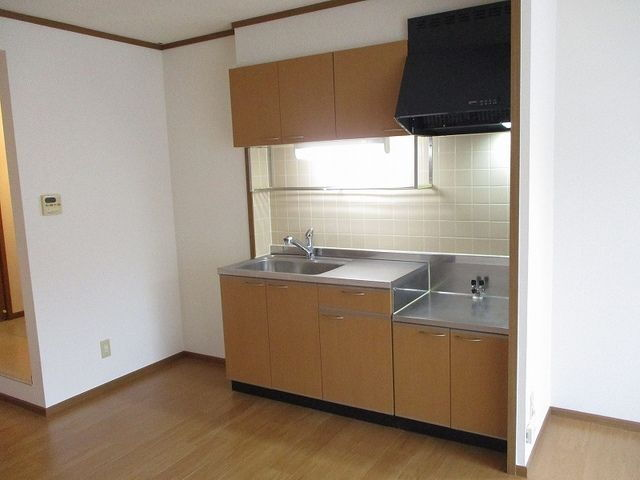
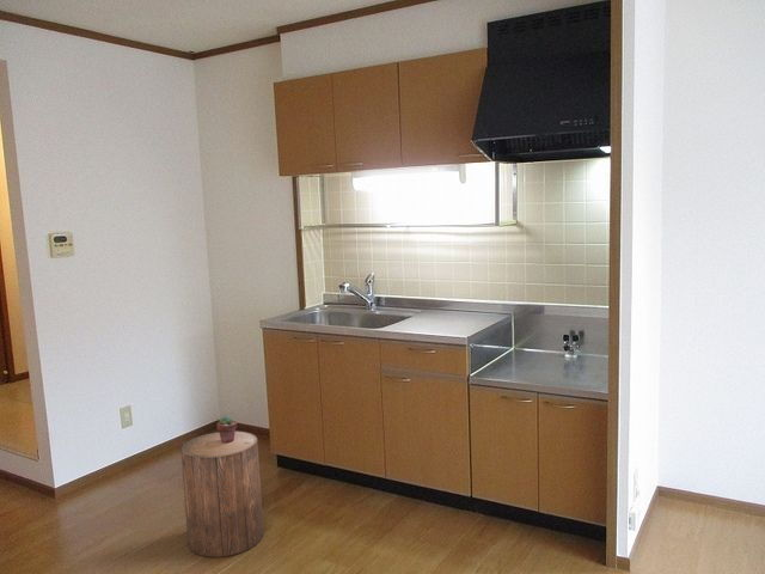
+ potted succulent [215,414,238,444]
+ stool [179,430,264,558]
